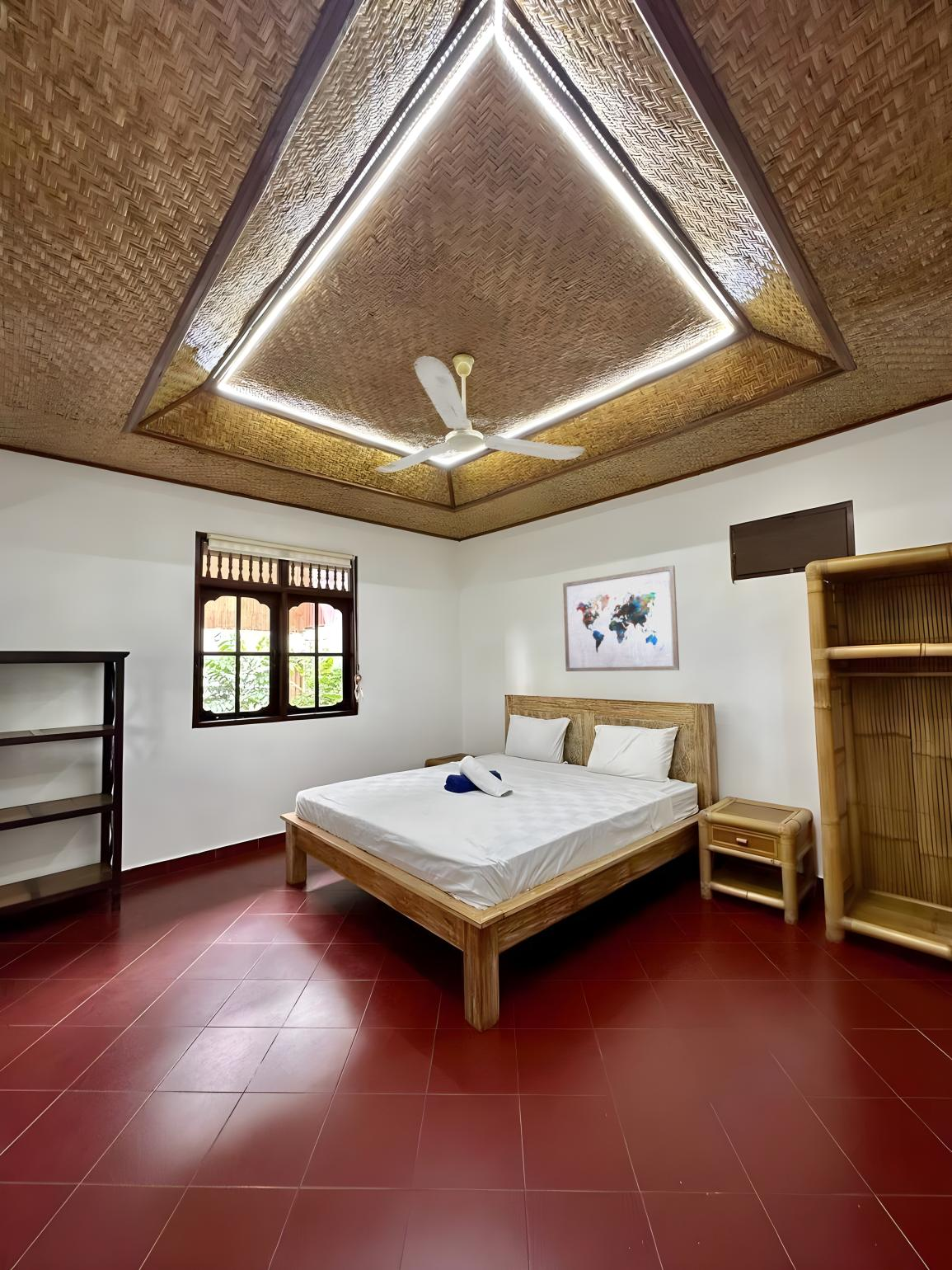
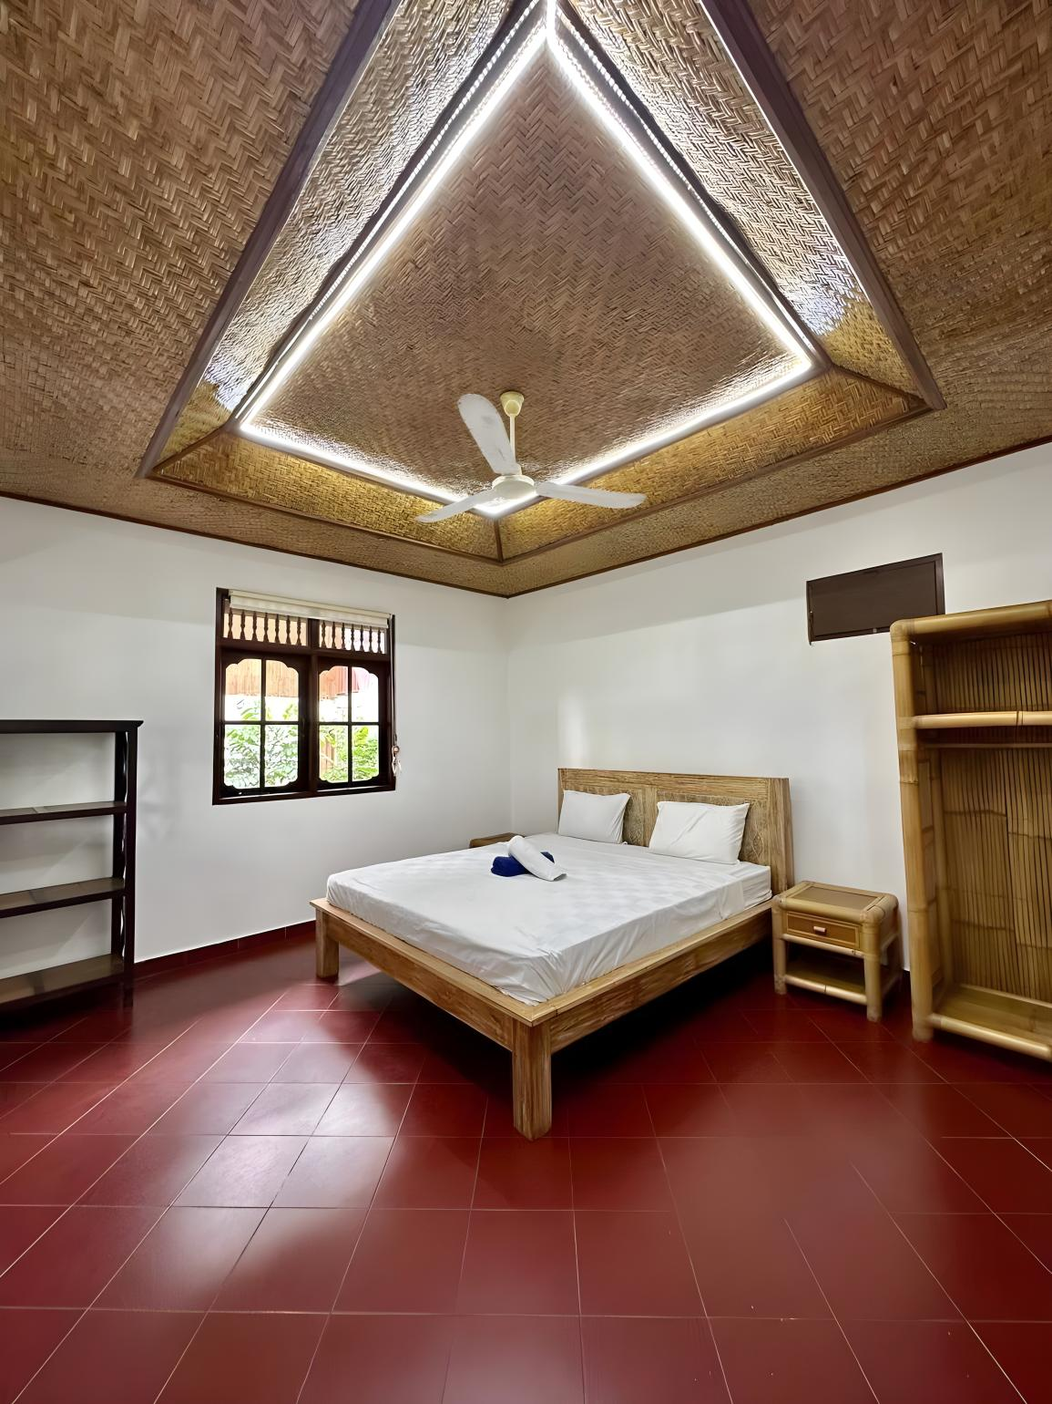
- wall art [562,565,680,672]
